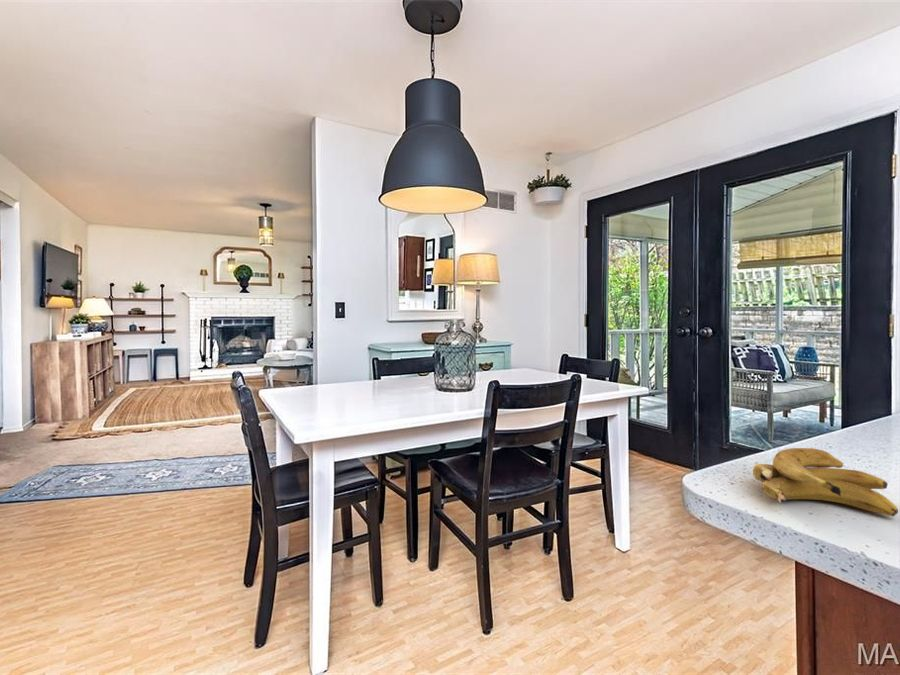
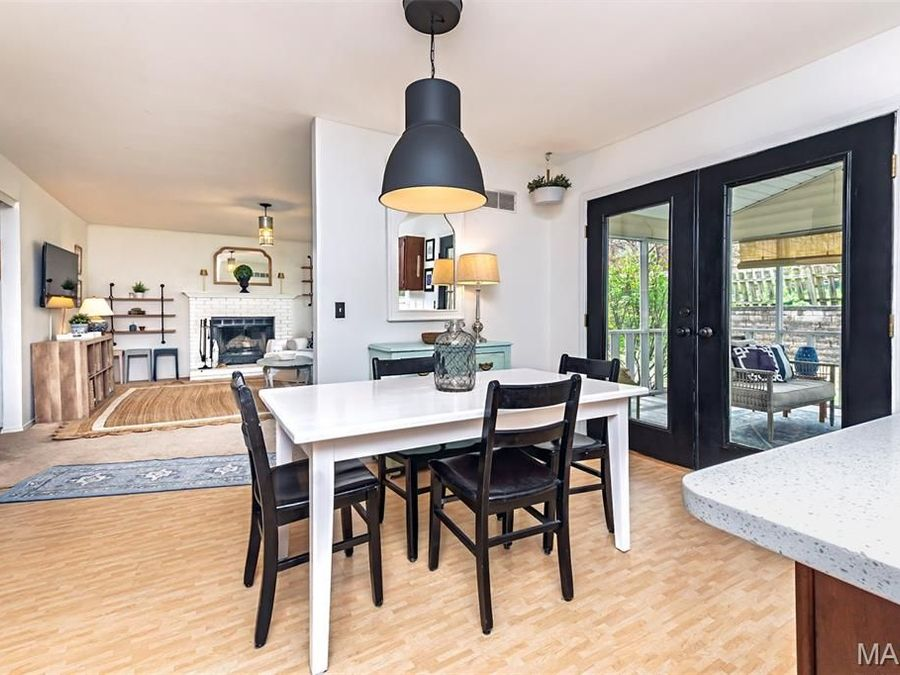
- banana [752,447,899,518]
